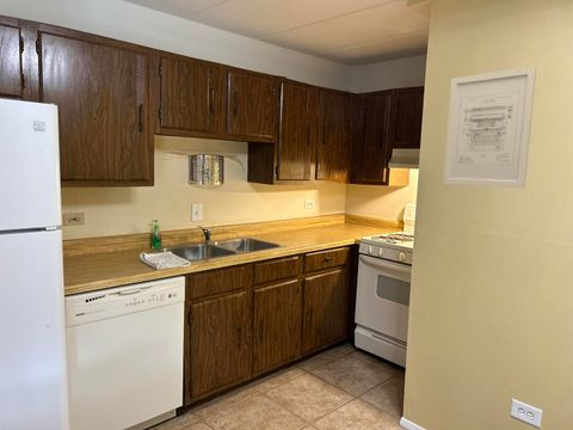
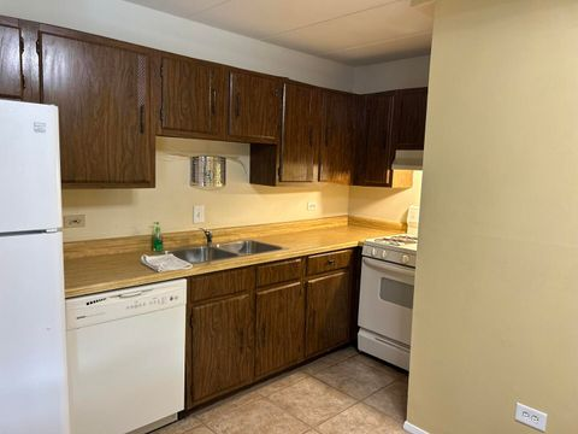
- wall art [442,66,537,189]
